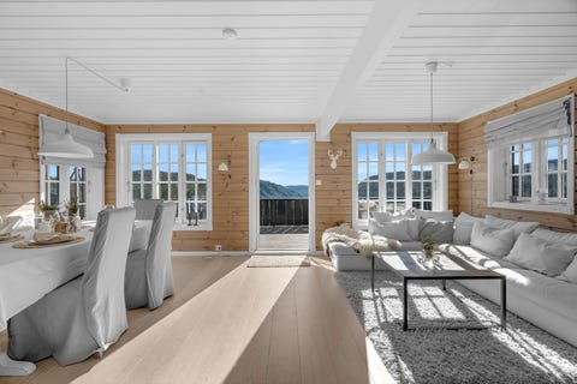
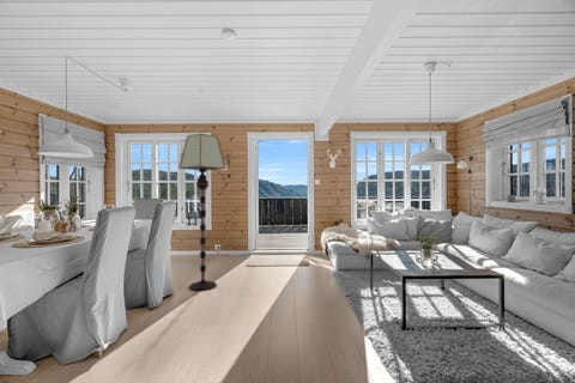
+ floor lamp [177,133,226,292]
